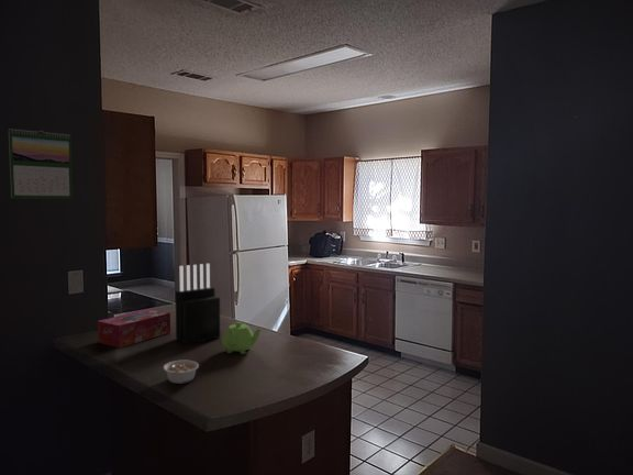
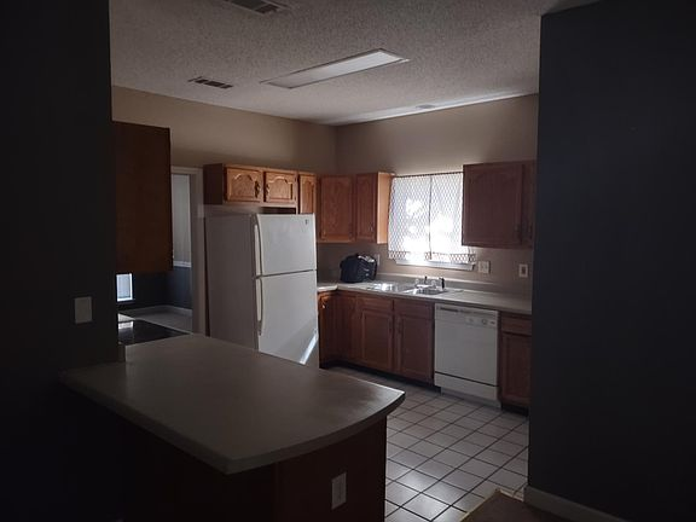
- tissue box [97,308,171,349]
- knife block [175,263,221,345]
- legume [162,358,200,385]
- teapot [221,321,263,355]
- calendar [8,128,74,200]
